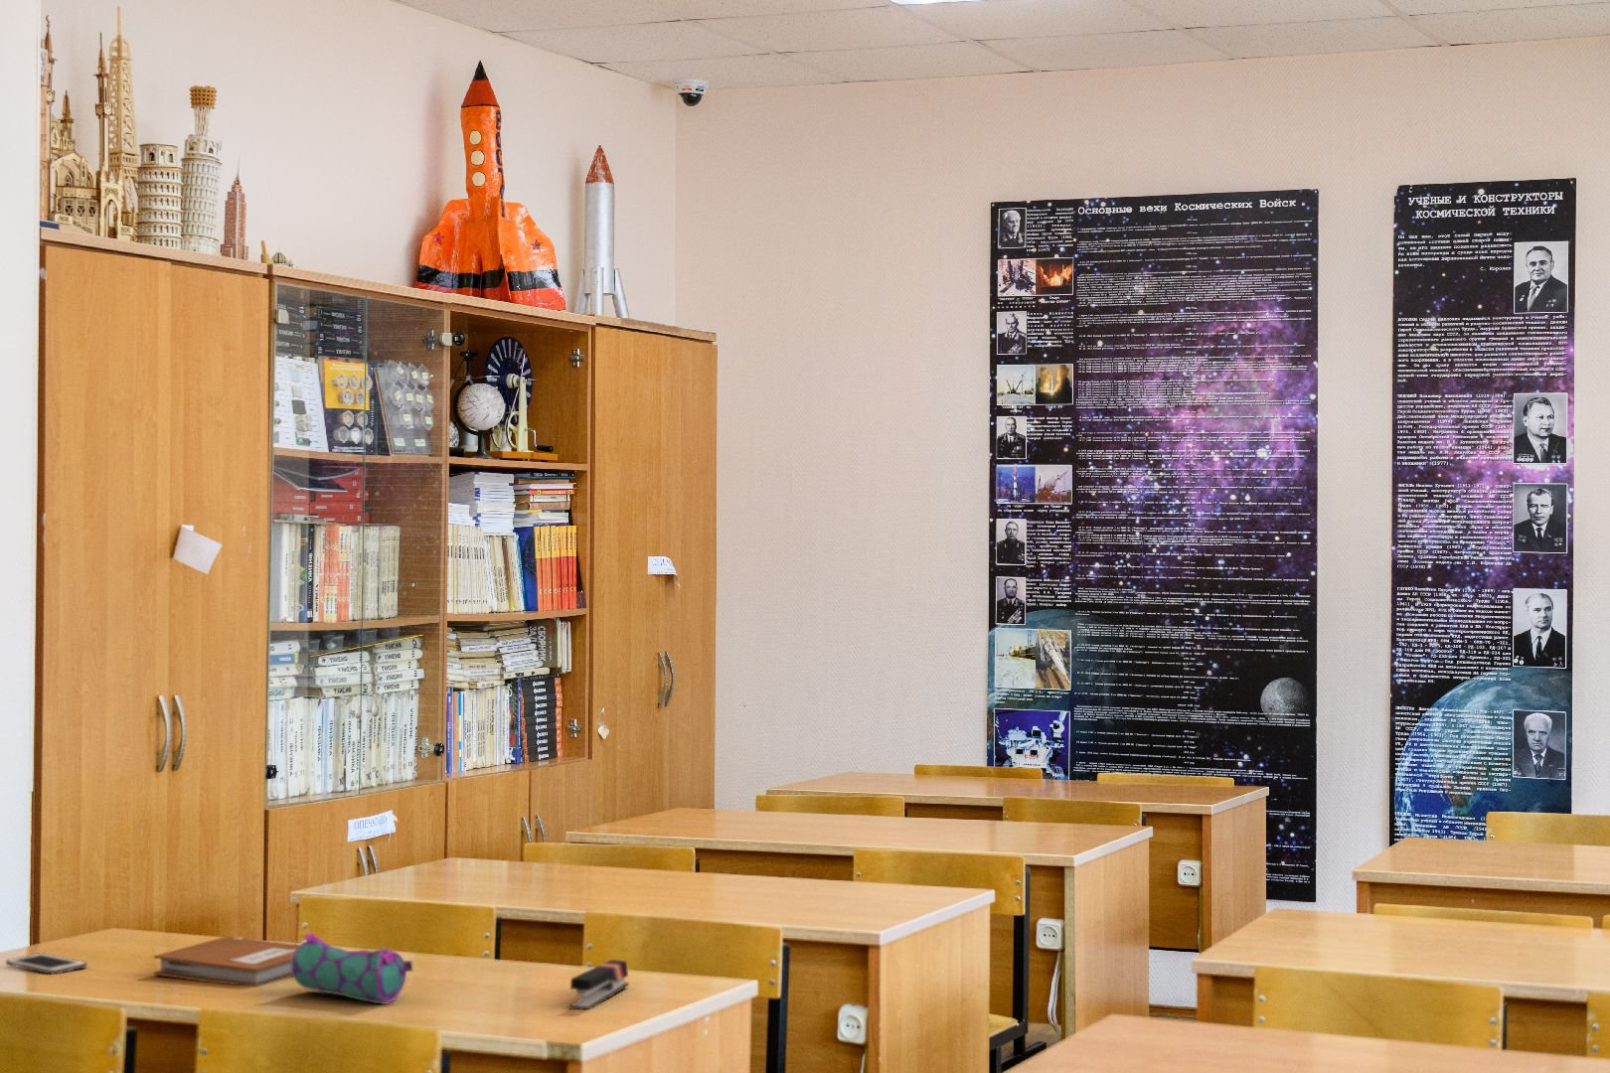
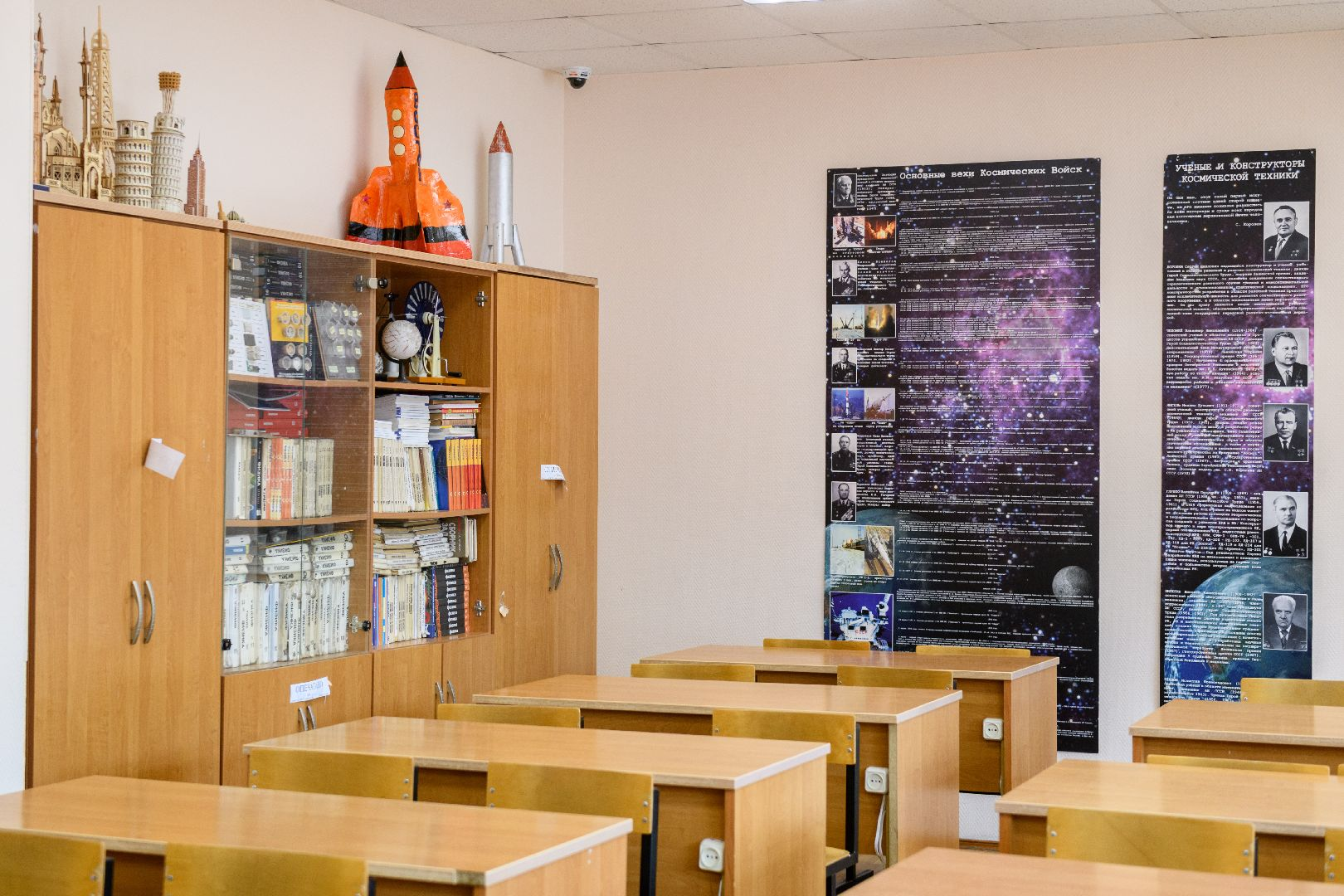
- stapler [569,959,629,1011]
- cell phone [5,952,87,976]
- notebook [153,935,301,988]
- pencil case [291,932,414,1006]
